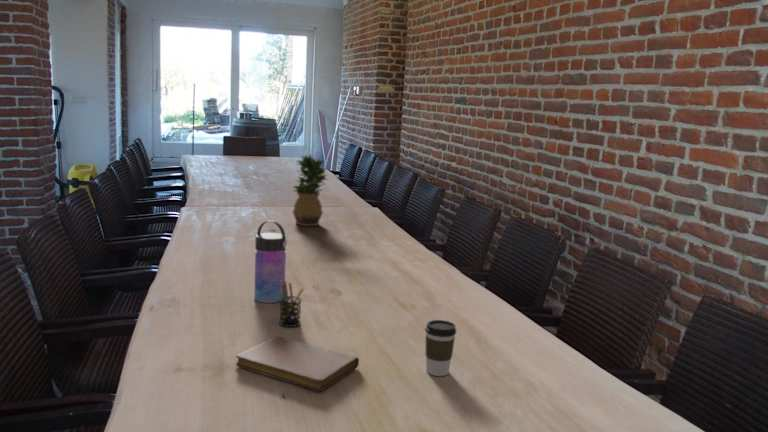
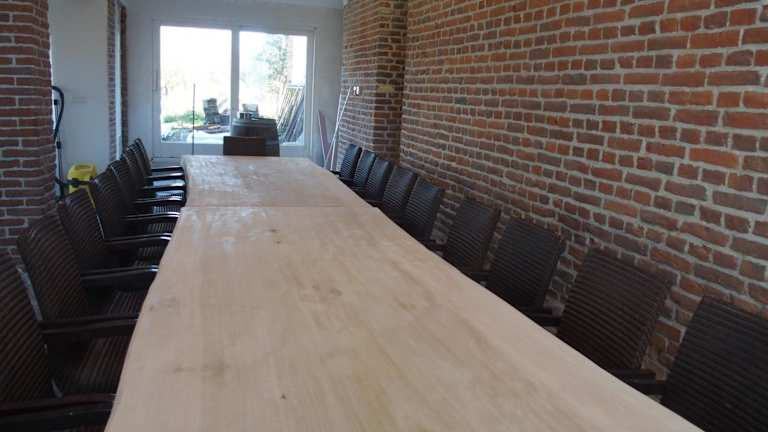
- notebook [235,336,360,392]
- water bottle [253,220,288,304]
- pen holder [278,280,305,328]
- potted plant [292,153,329,227]
- coffee cup [424,319,457,377]
